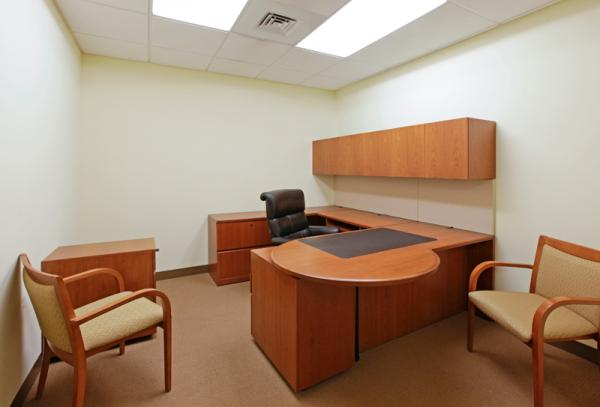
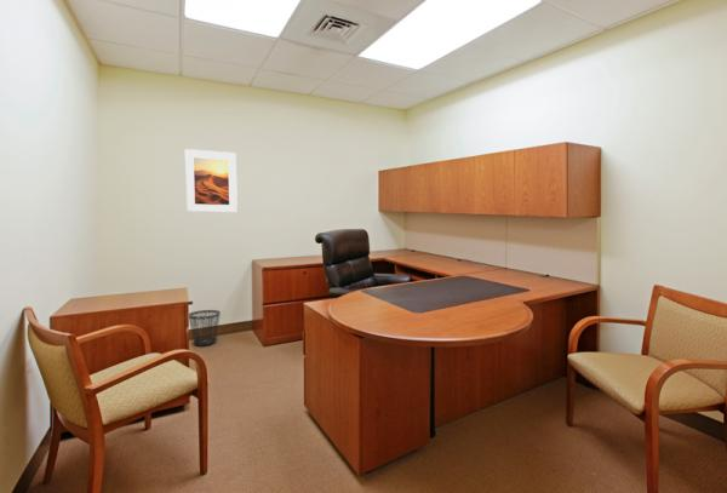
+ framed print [183,148,239,213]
+ wastebasket [188,309,222,348]
